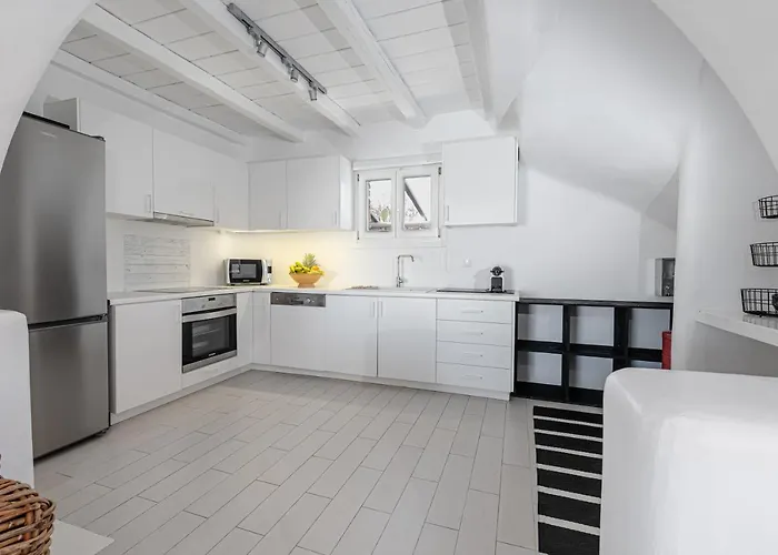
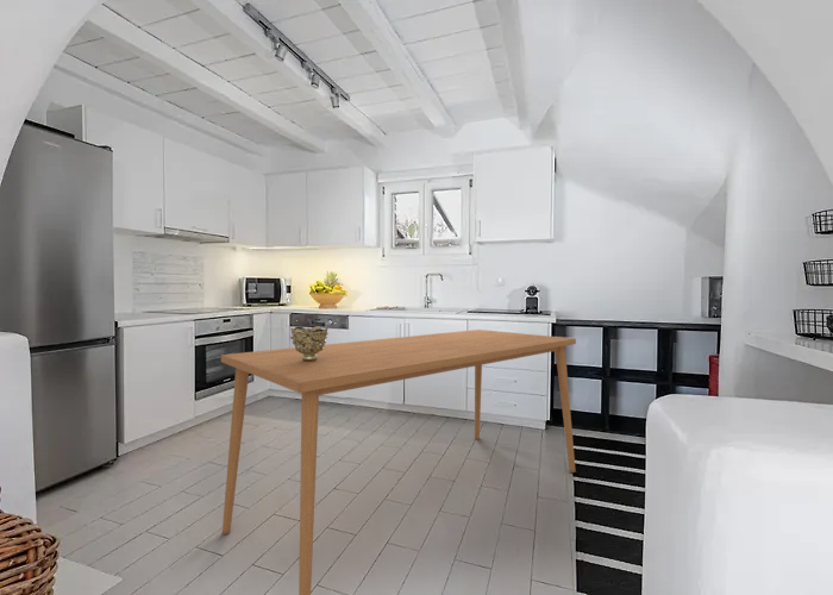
+ decorative bowl [289,325,330,362]
+ dining table [220,328,577,595]
